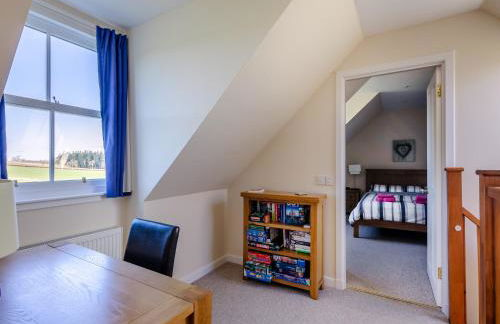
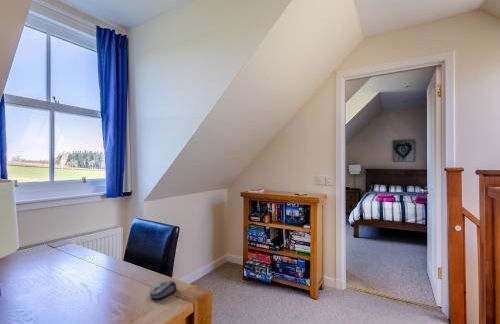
+ computer mouse [149,279,178,300]
